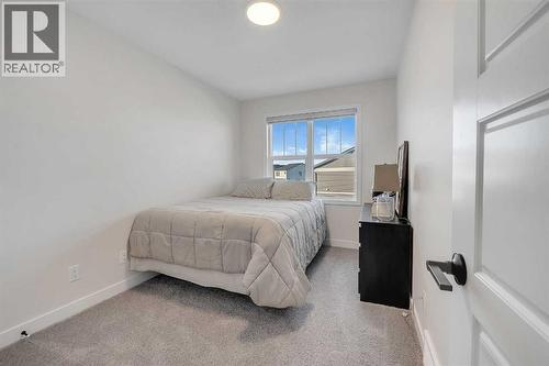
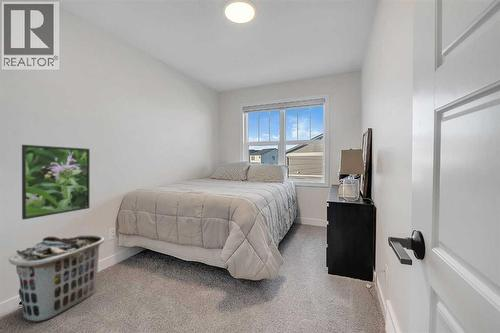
+ clothes hamper [8,234,106,323]
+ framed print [21,144,91,221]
